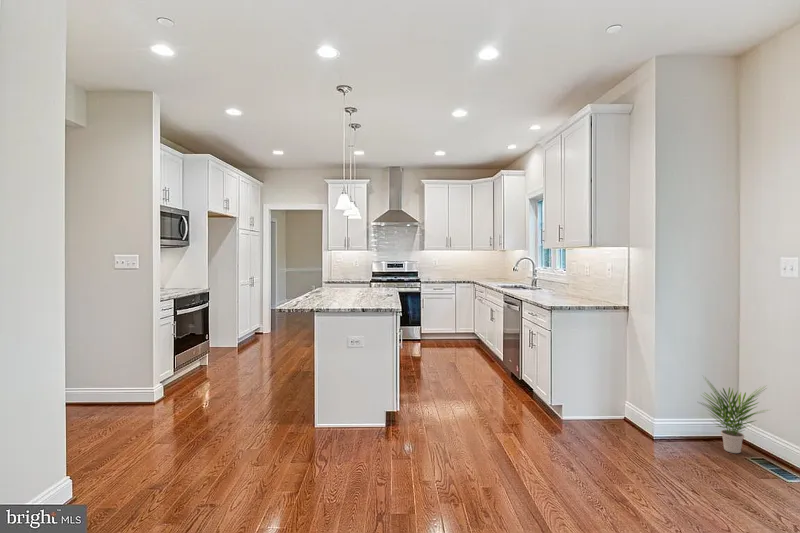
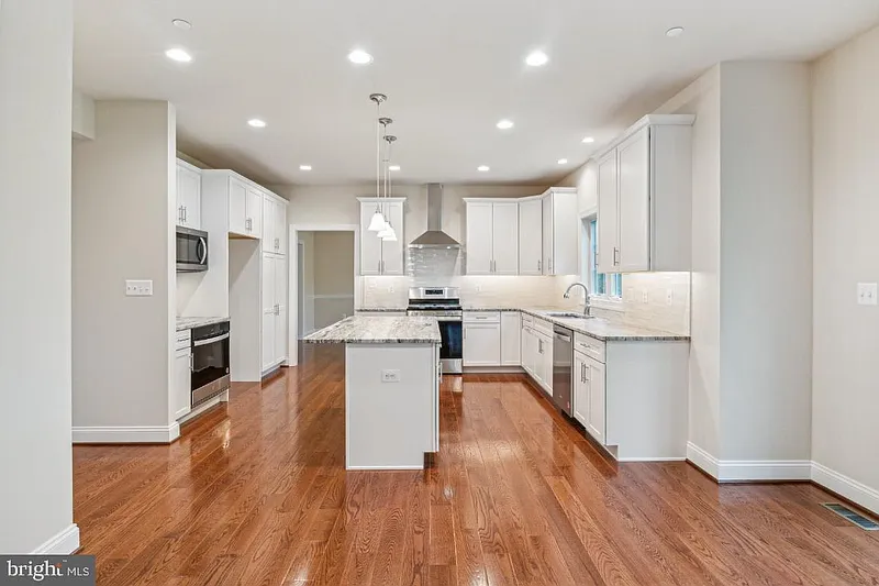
- potted plant [698,375,773,454]
